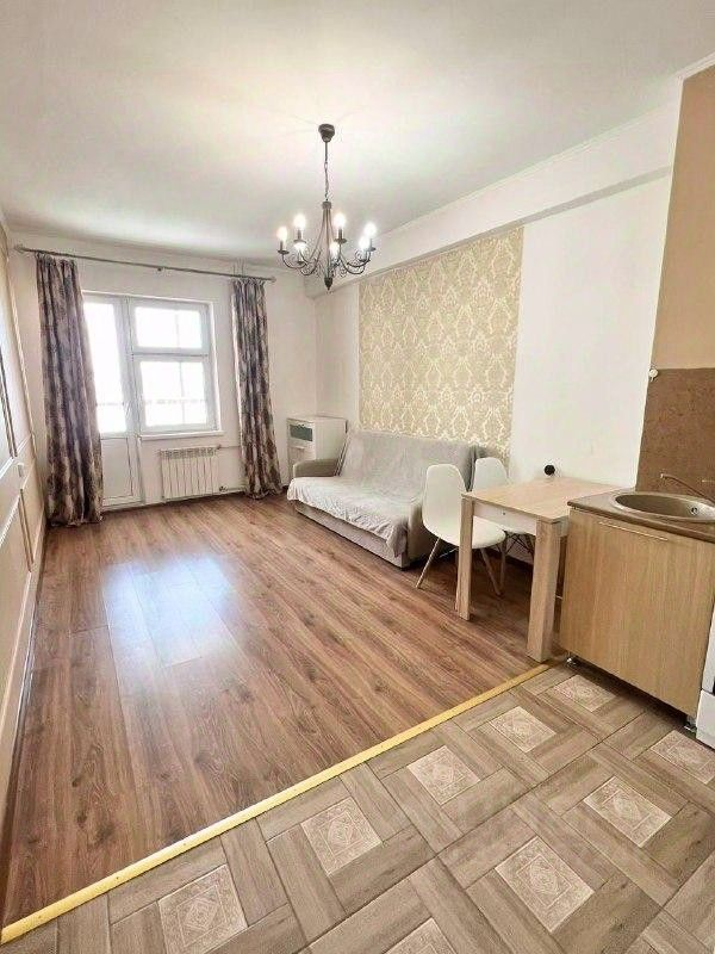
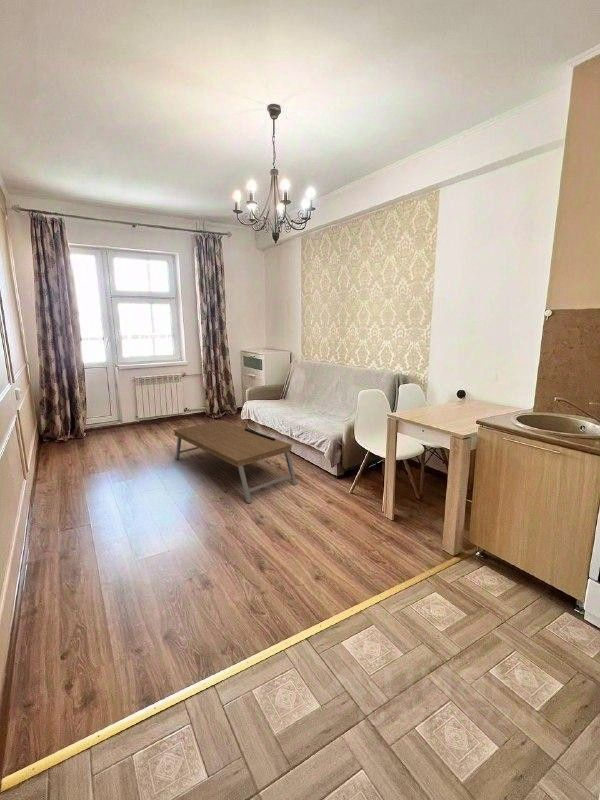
+ coffee table [172,419,298,504]
